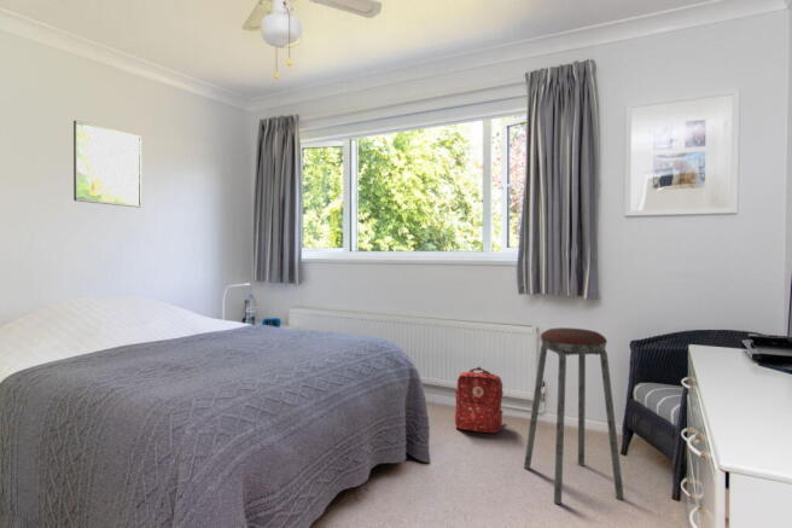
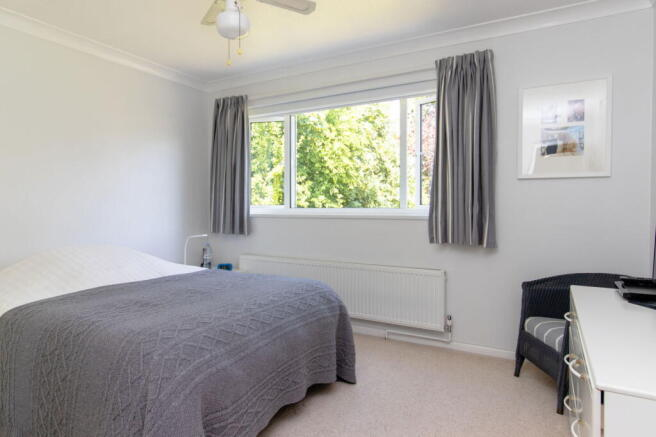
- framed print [72,120,142,209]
- backpack [454,366,505,434]
- music stool [523,326,625,505]
